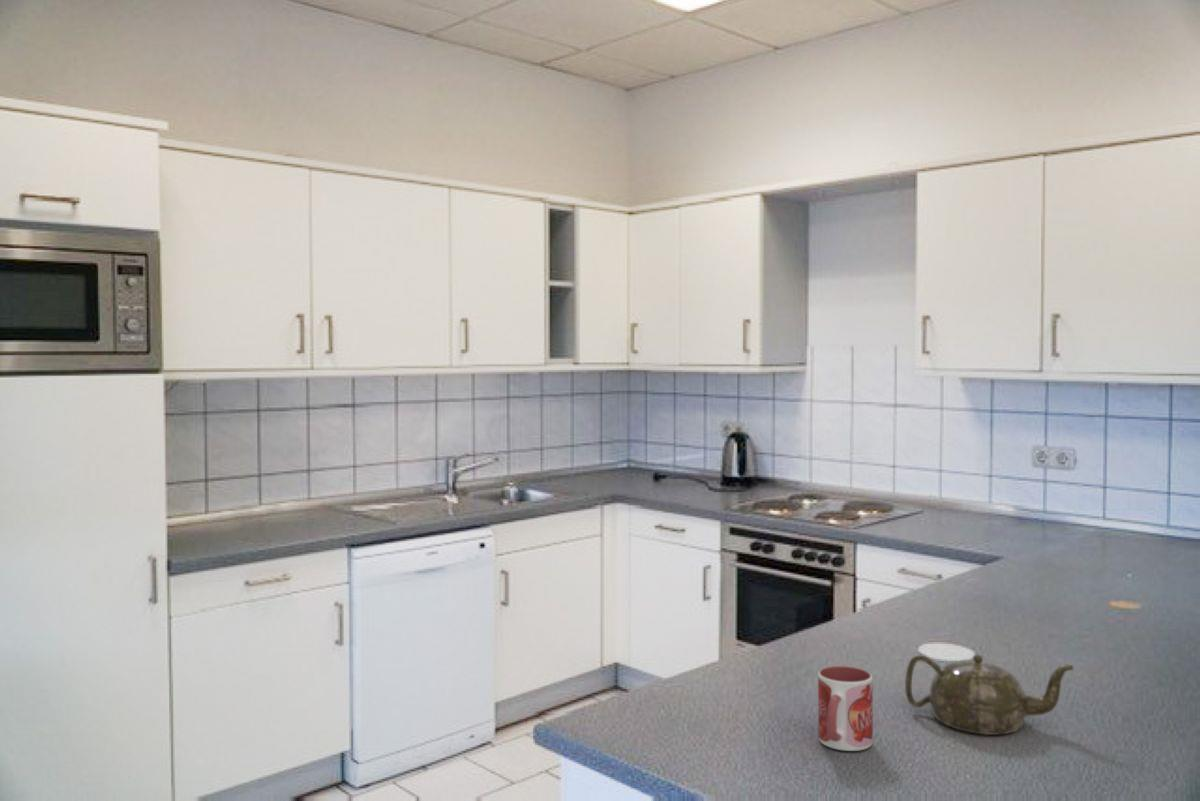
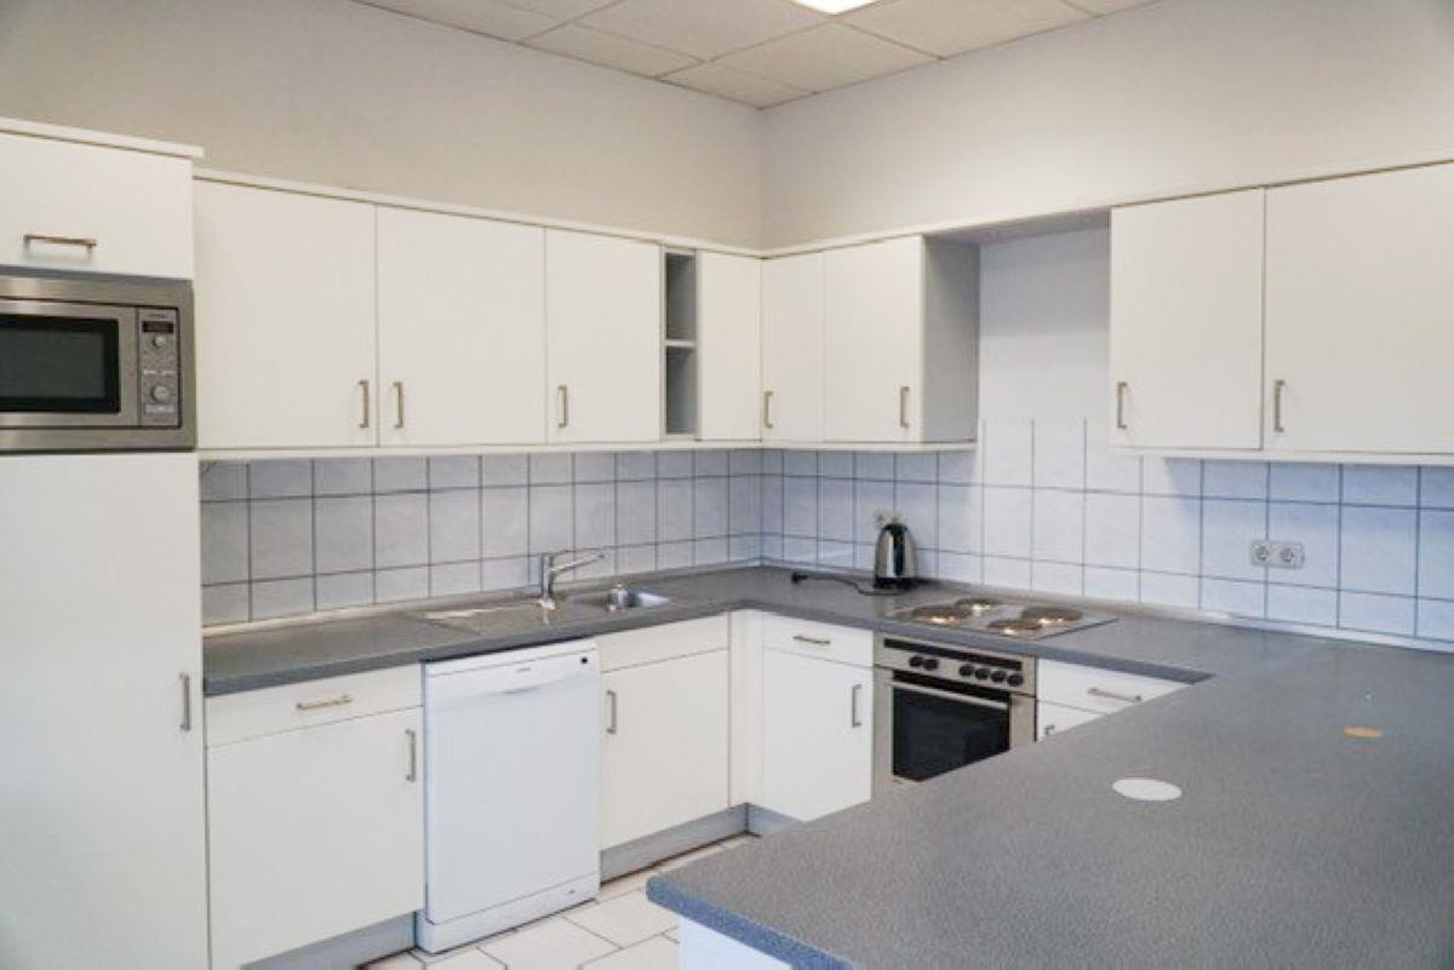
- mug [817,665,874,752]
- teapot [904,653,1074,736]
